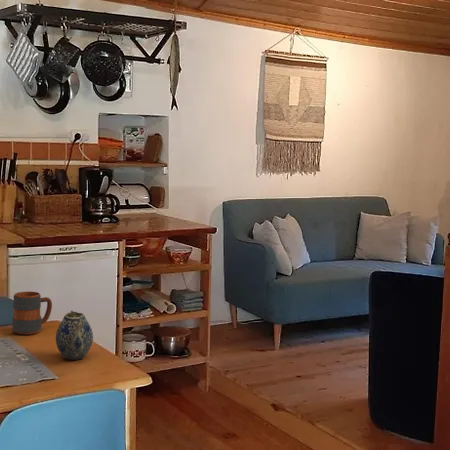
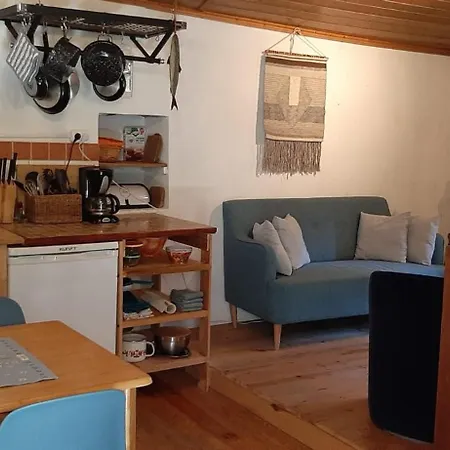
- mug [11,291,53,336]
- teapot [55,310,94,361]
